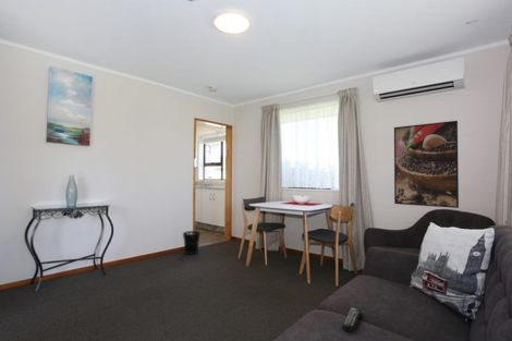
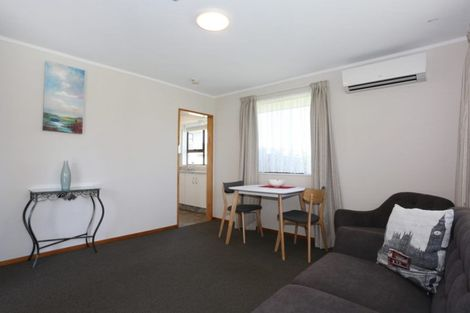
- remote control [341,306,363,333]
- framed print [393,120,460,209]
- wastebasket [182,230,202,255]
